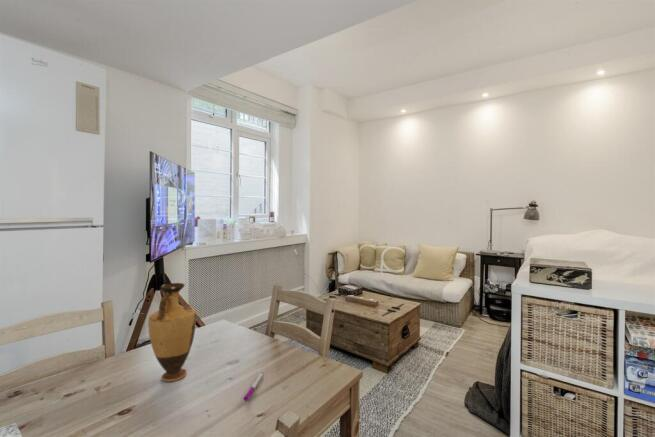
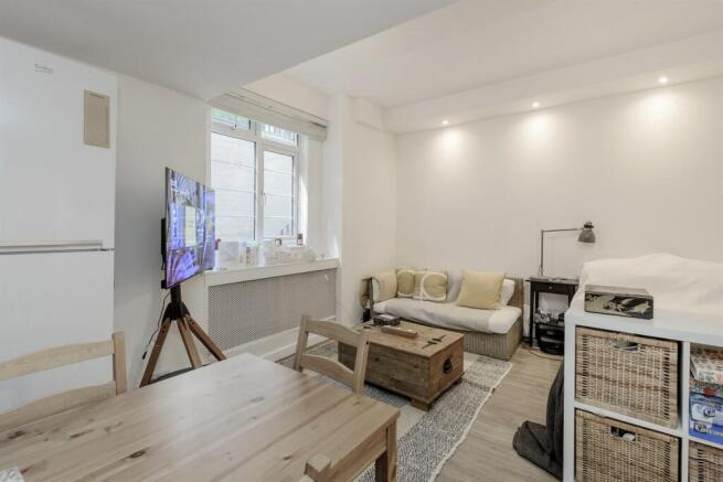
- vase [147,282,197,382]
- pen [243,372,264,402]
